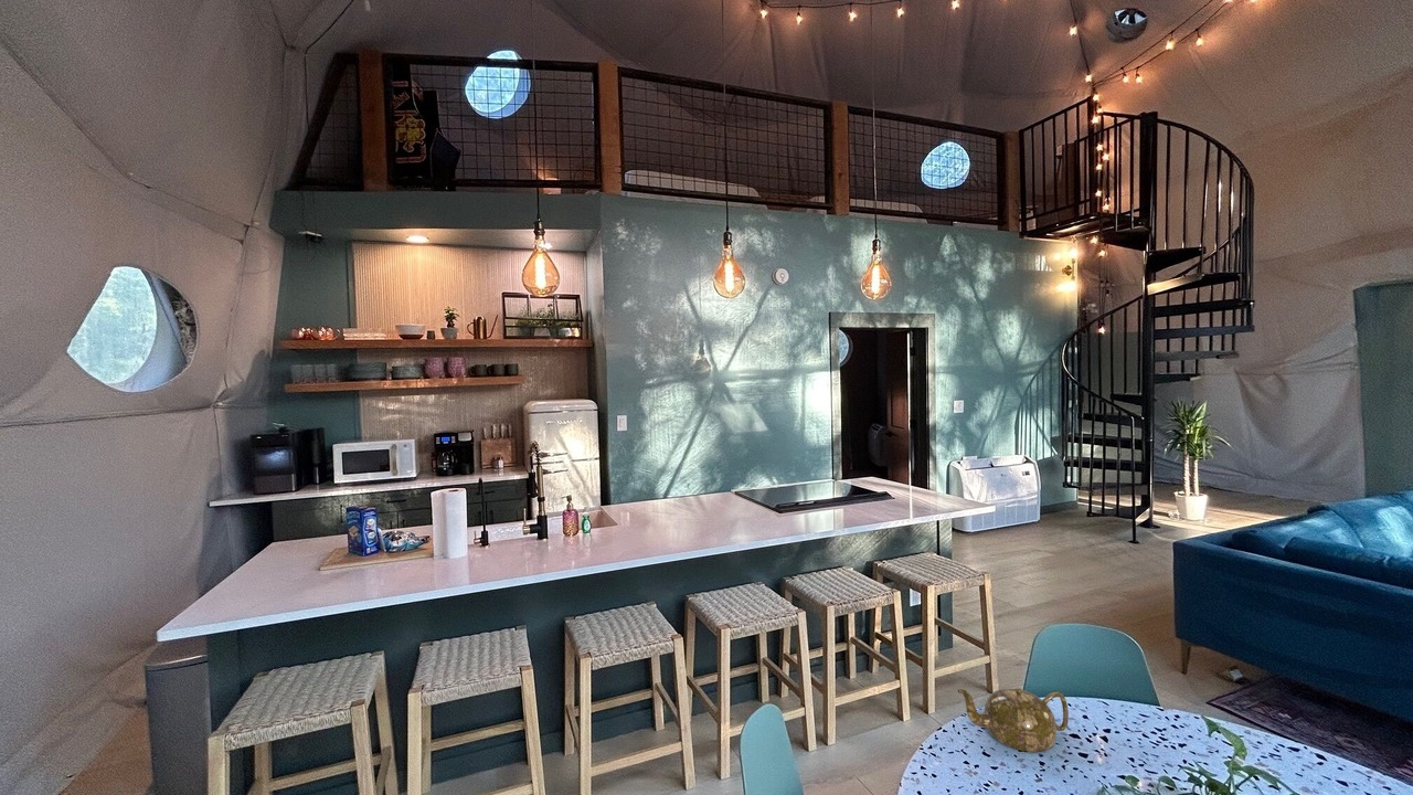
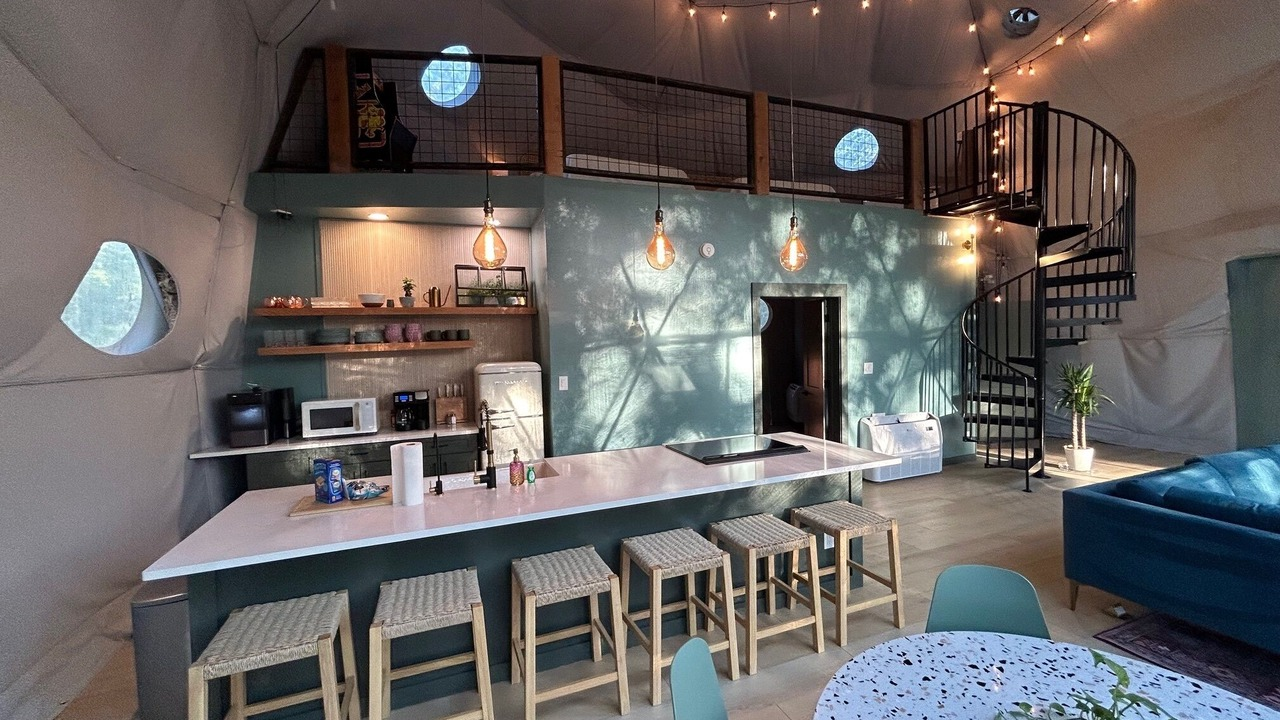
- teapot [957,687,1070,753]
